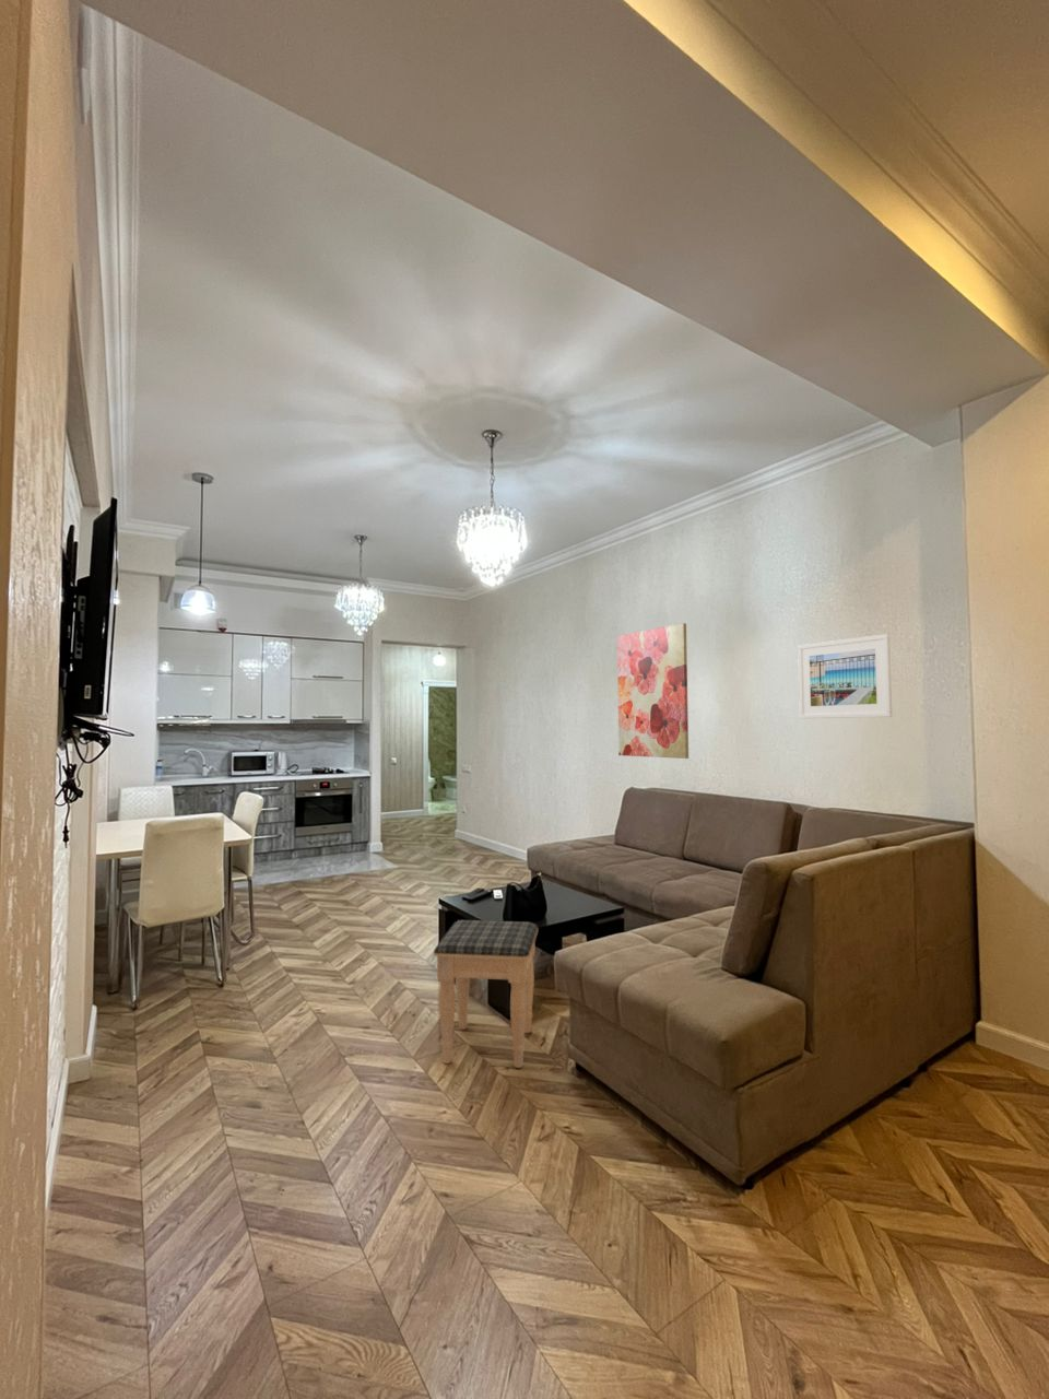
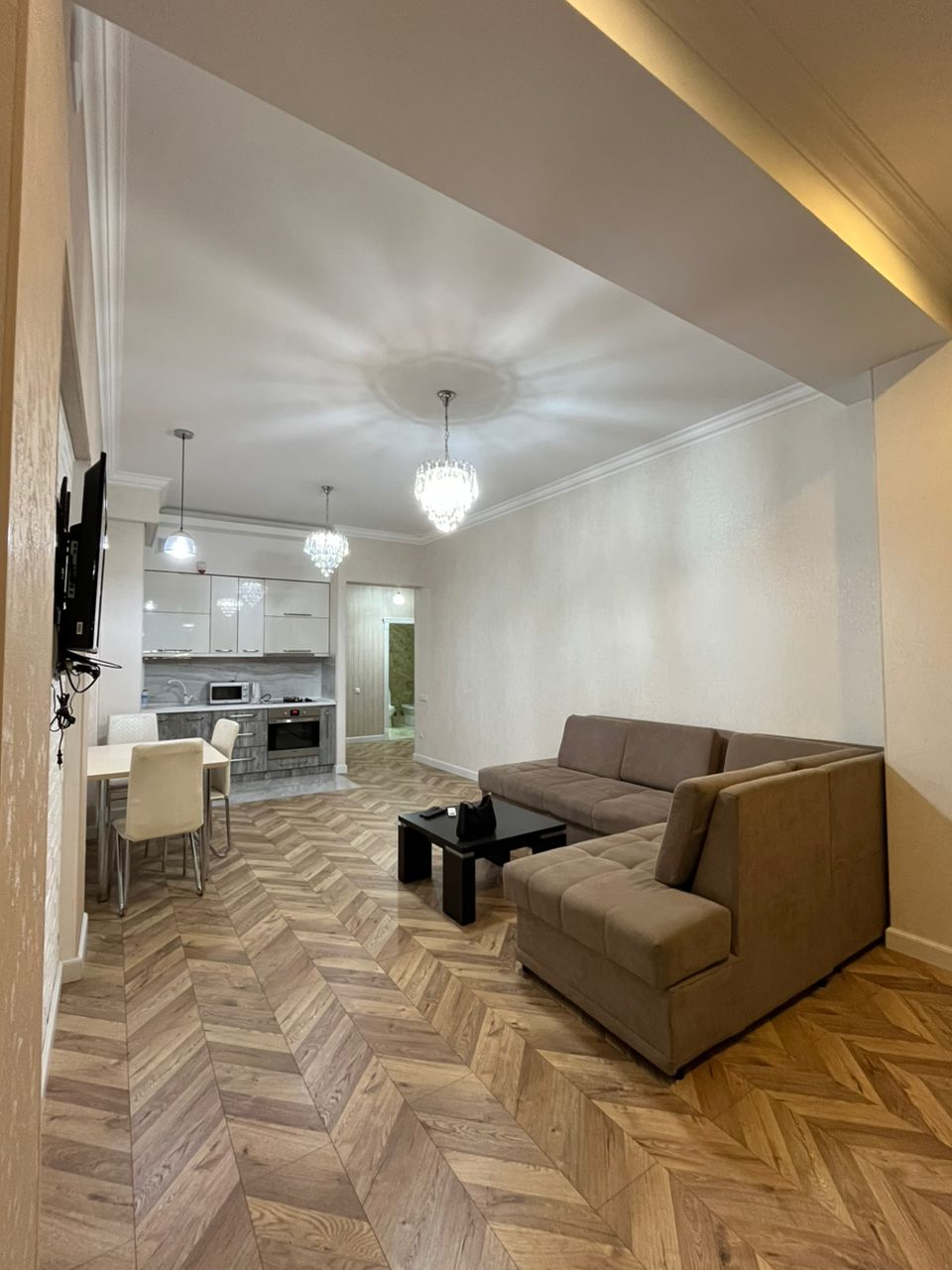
- wall art [616,622,690,760]
- footstool [433,919,539,1069]
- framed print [797,632,893,719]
